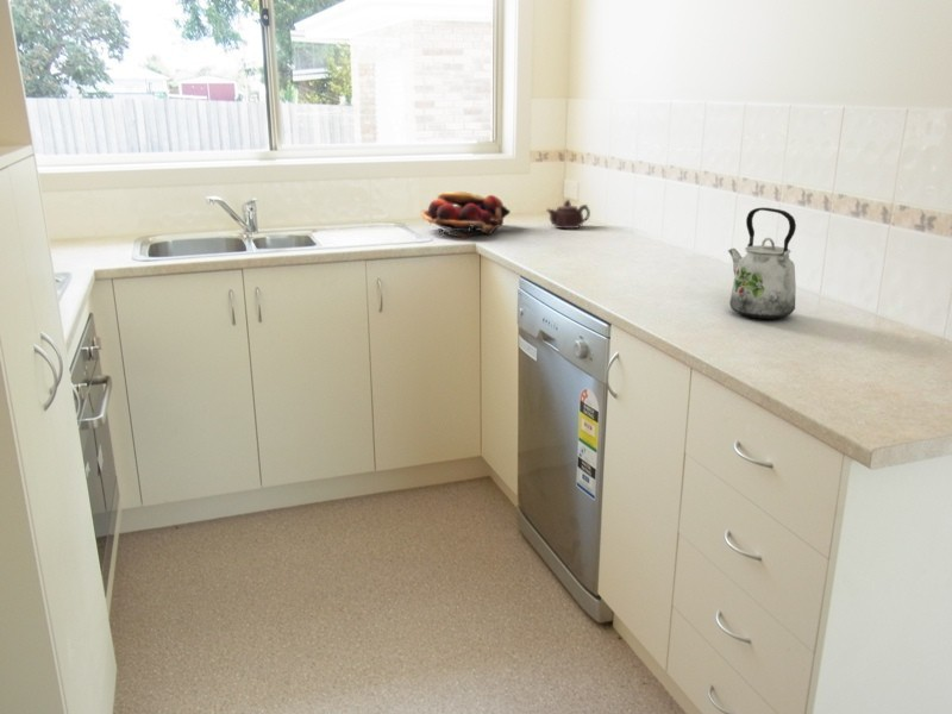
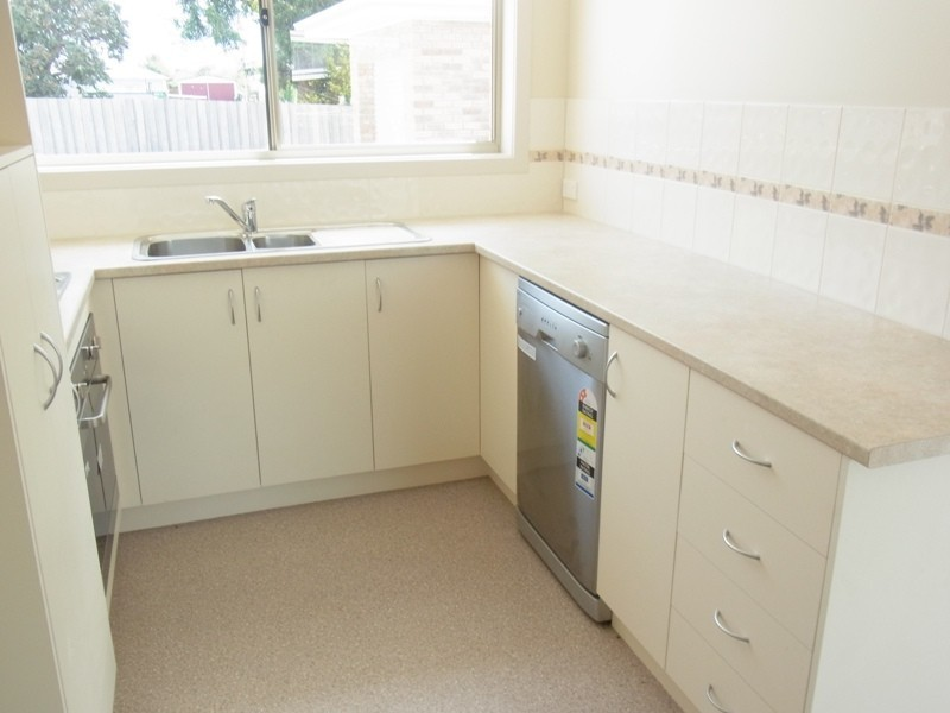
- teapot [545,199,591,230]
- kettle [727,207,797,320]
- fruit basket [420,190,512,238]
